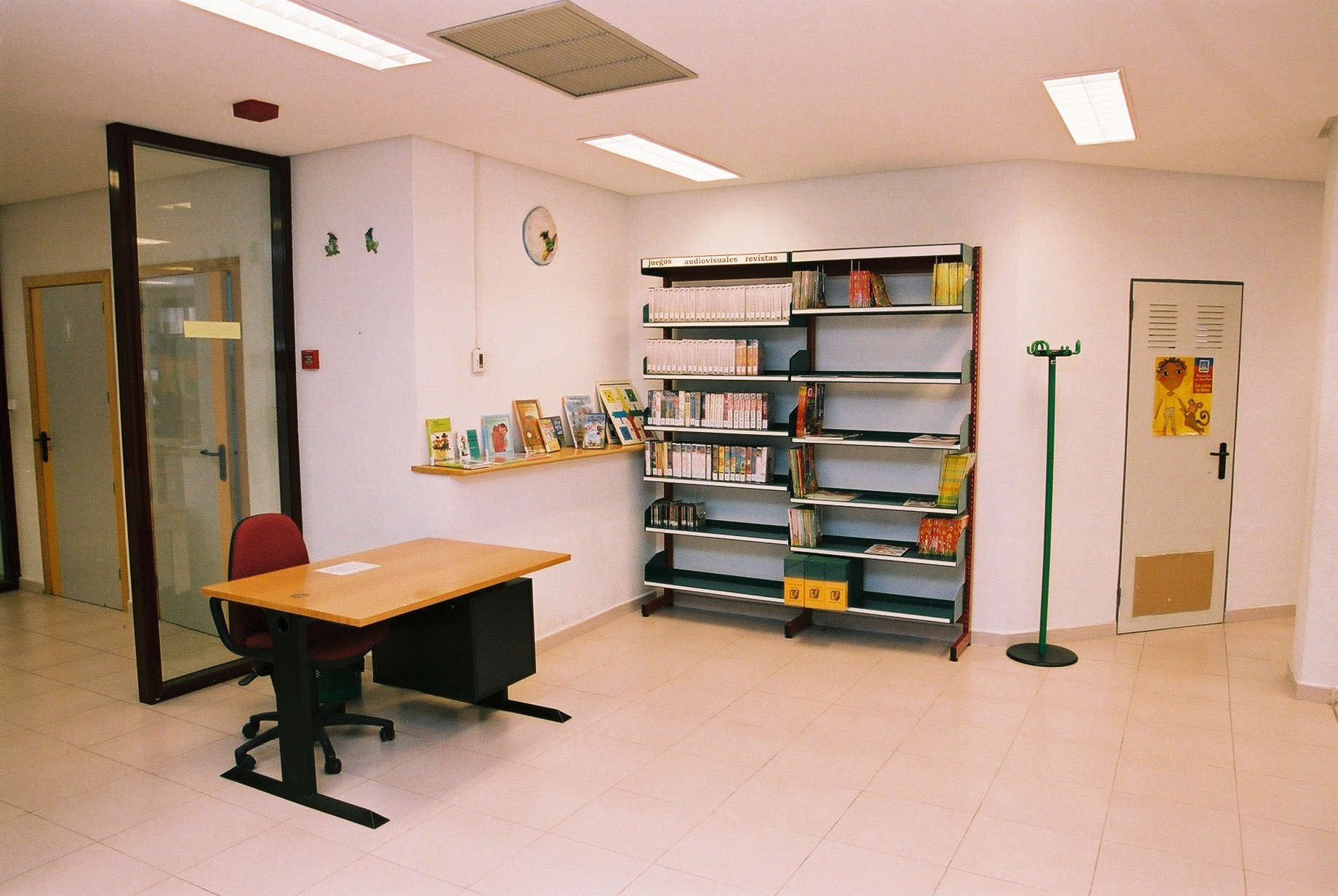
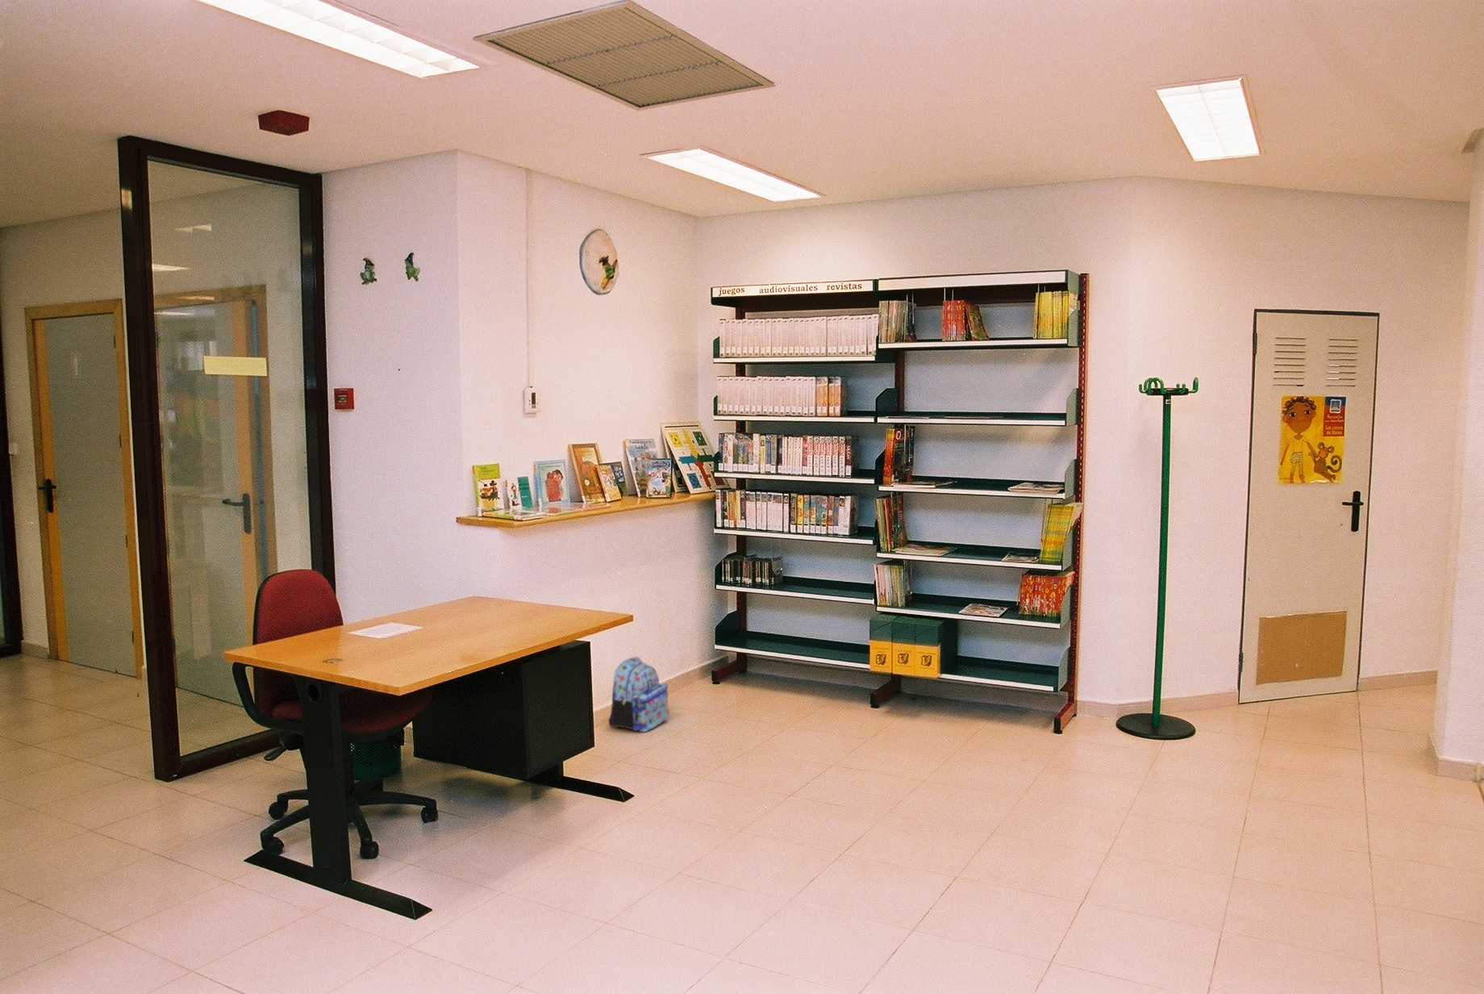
+ backpack [608,656,670,732]
